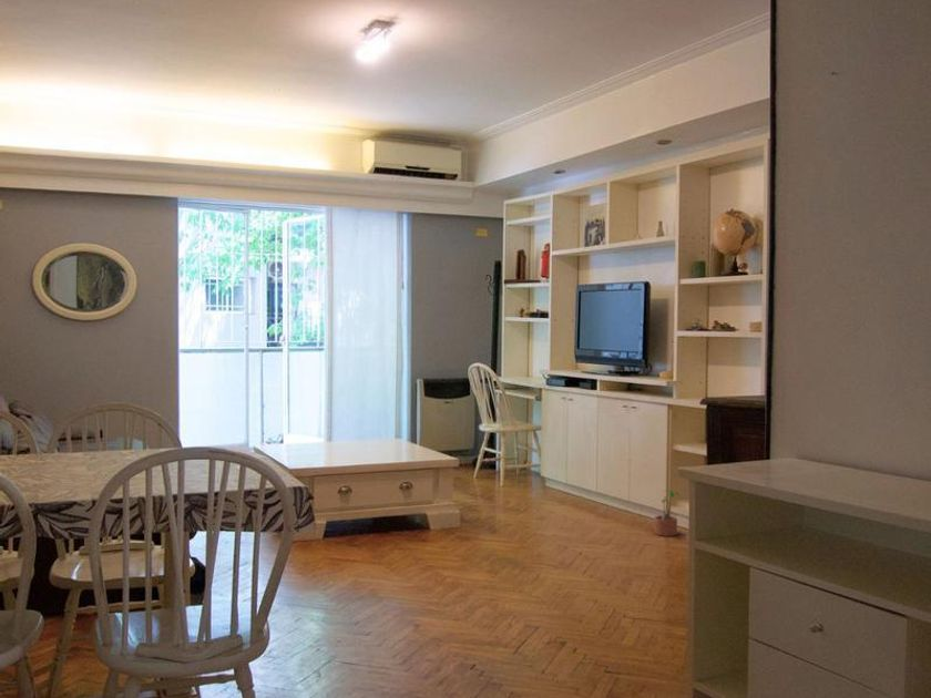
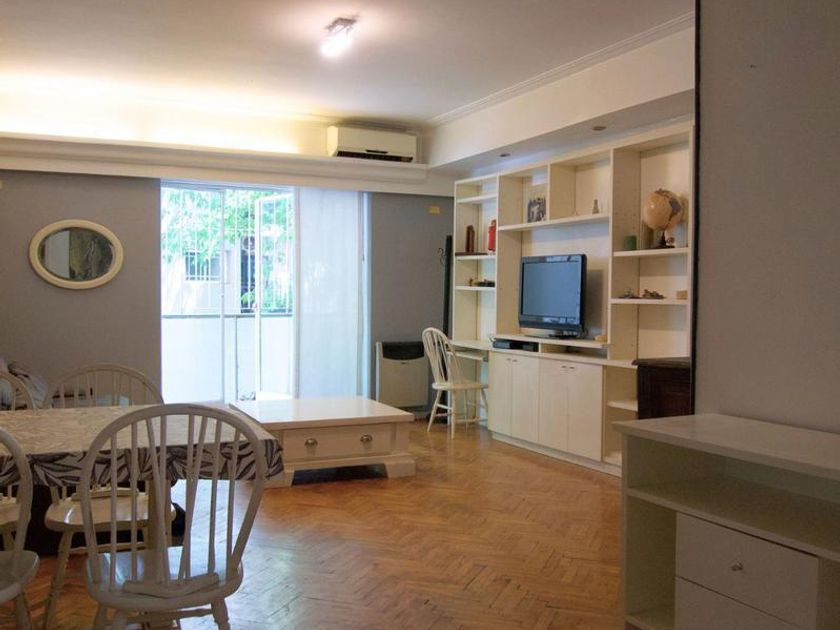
- potted plant [653,489,682,537]
